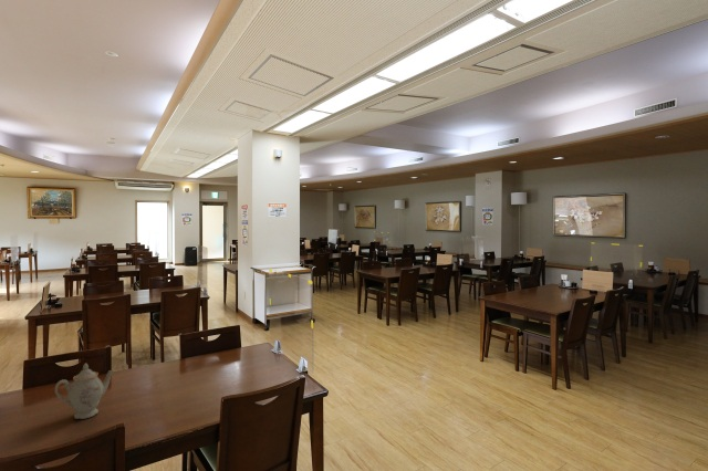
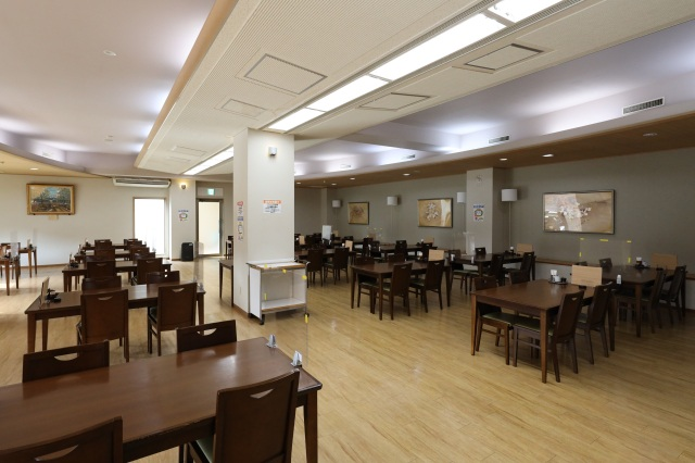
- chinaware [54,363,116,420]
